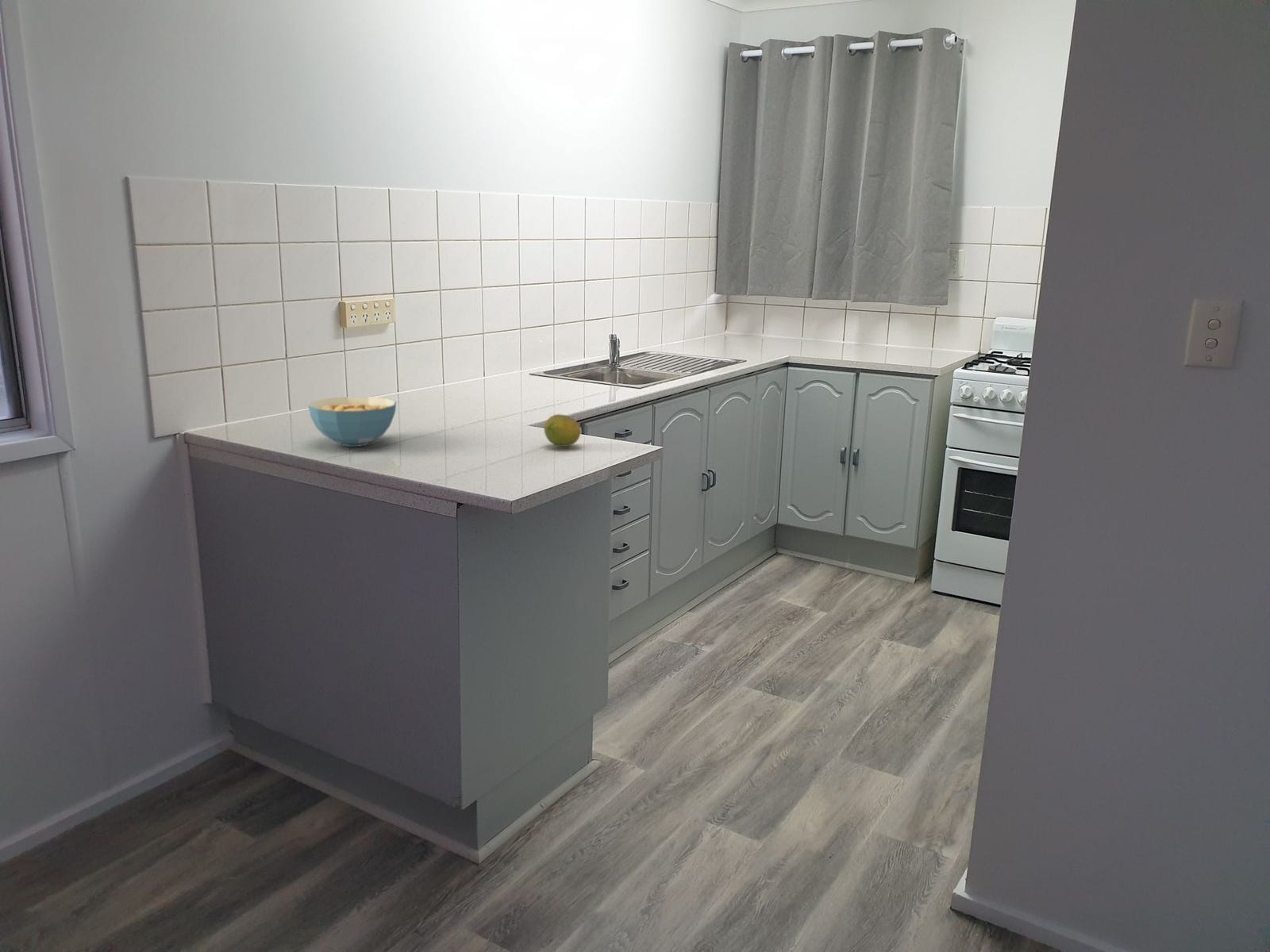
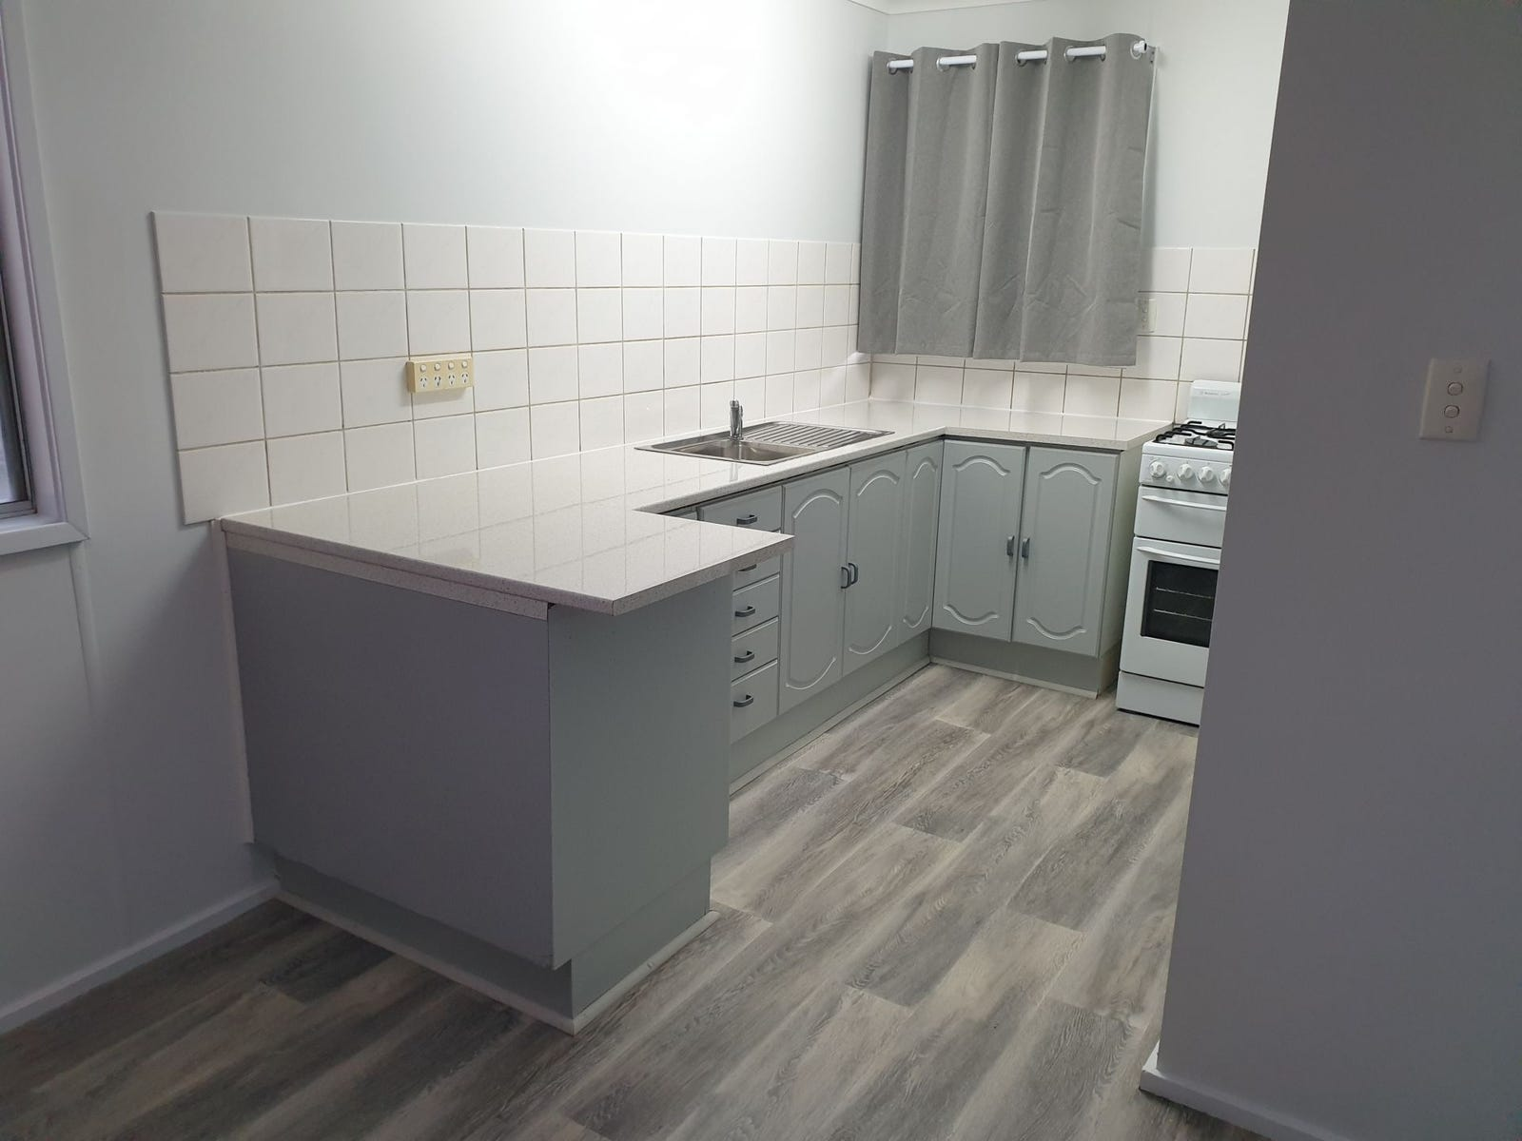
- fruit [543,413,581,447]
- cereal bowl [307,396,397,447]
